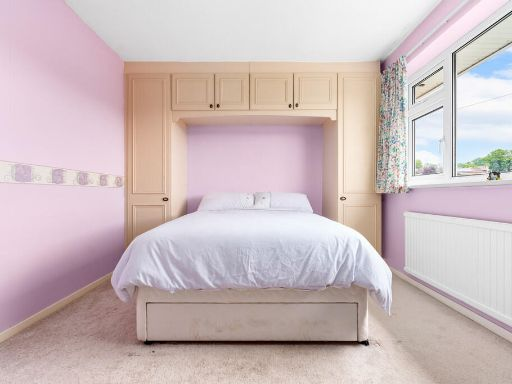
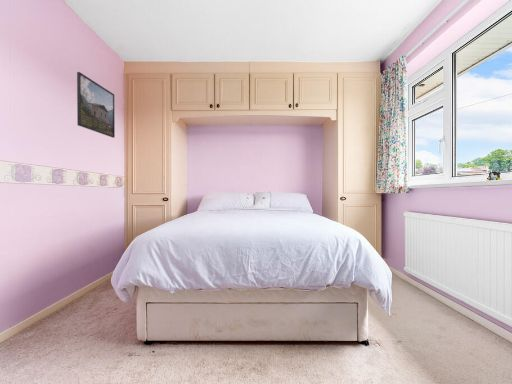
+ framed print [76,71,116,139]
